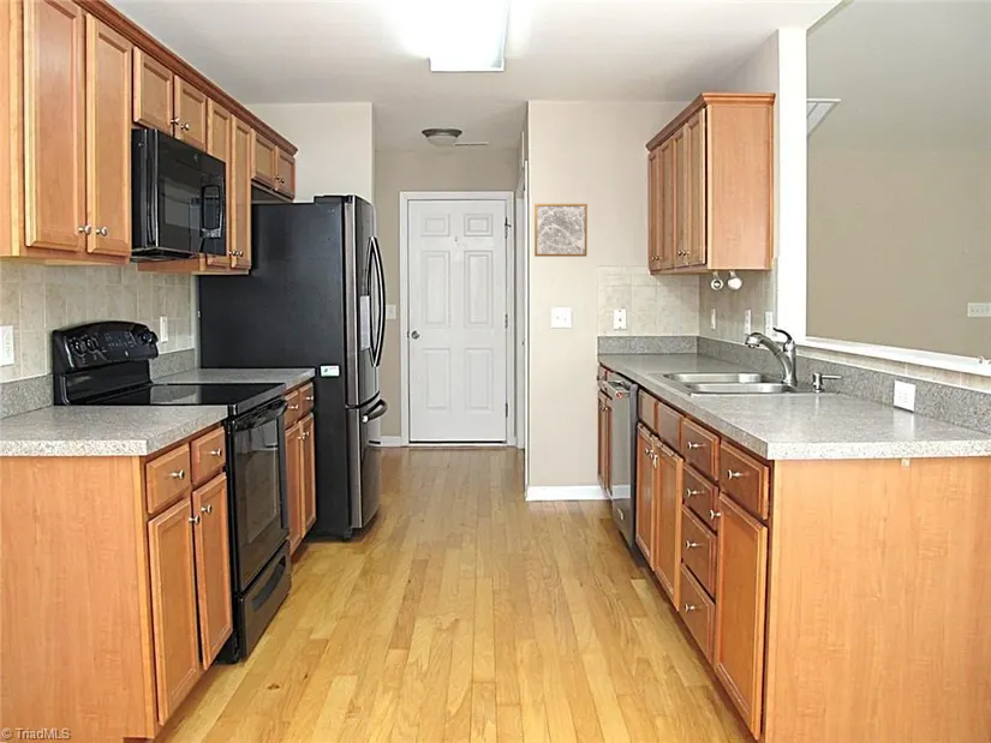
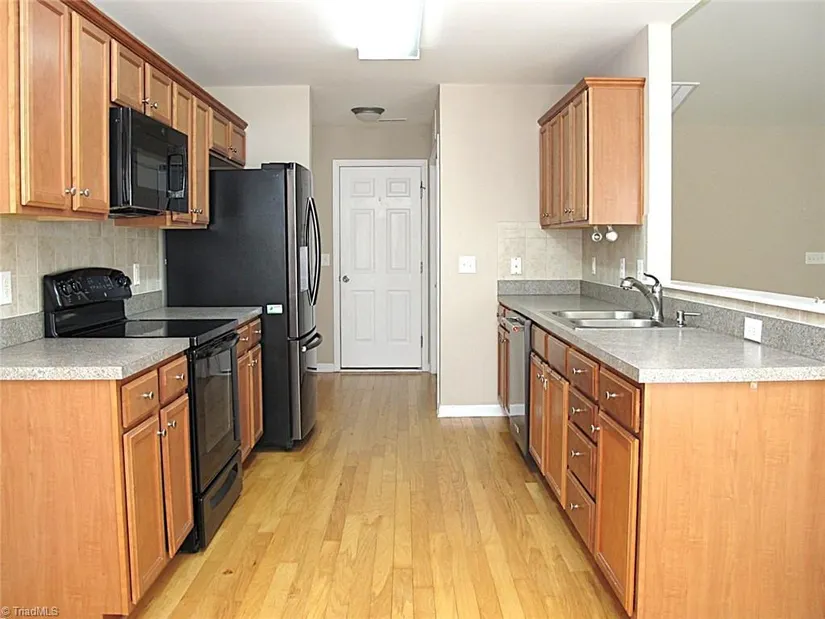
- wall art [533,203,589,258]
